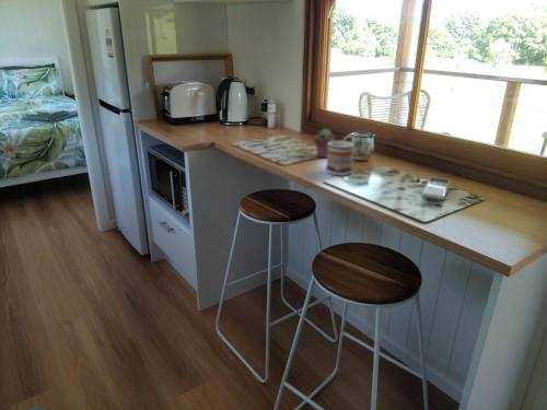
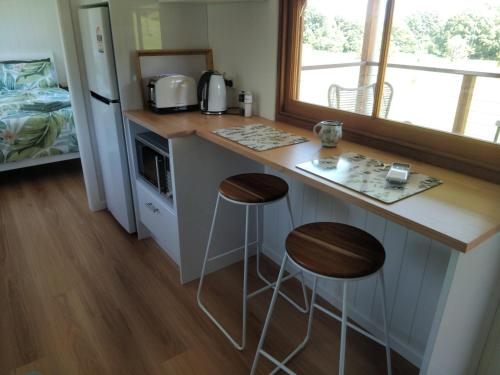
- mug [325,140,356,177]
- potted succulent [313,128,336,159]
